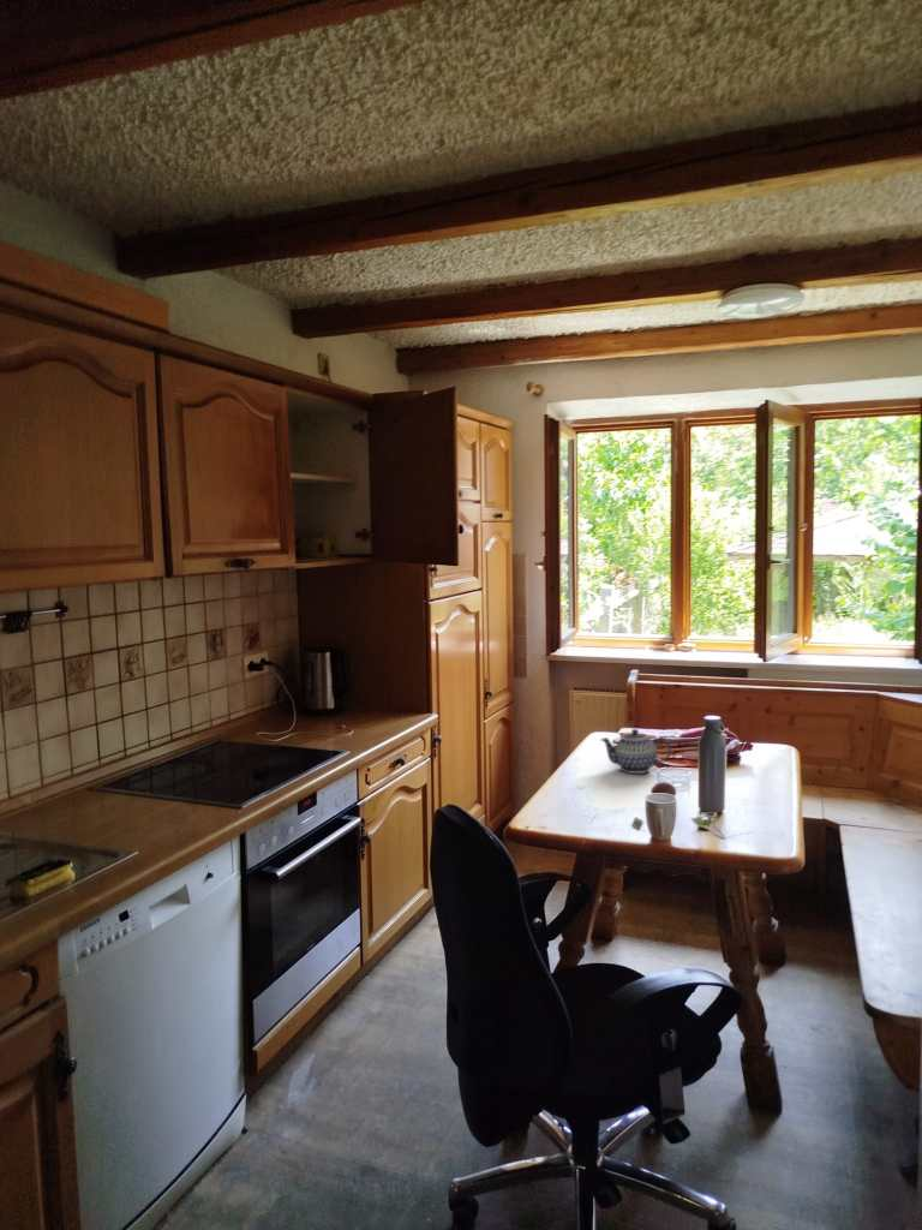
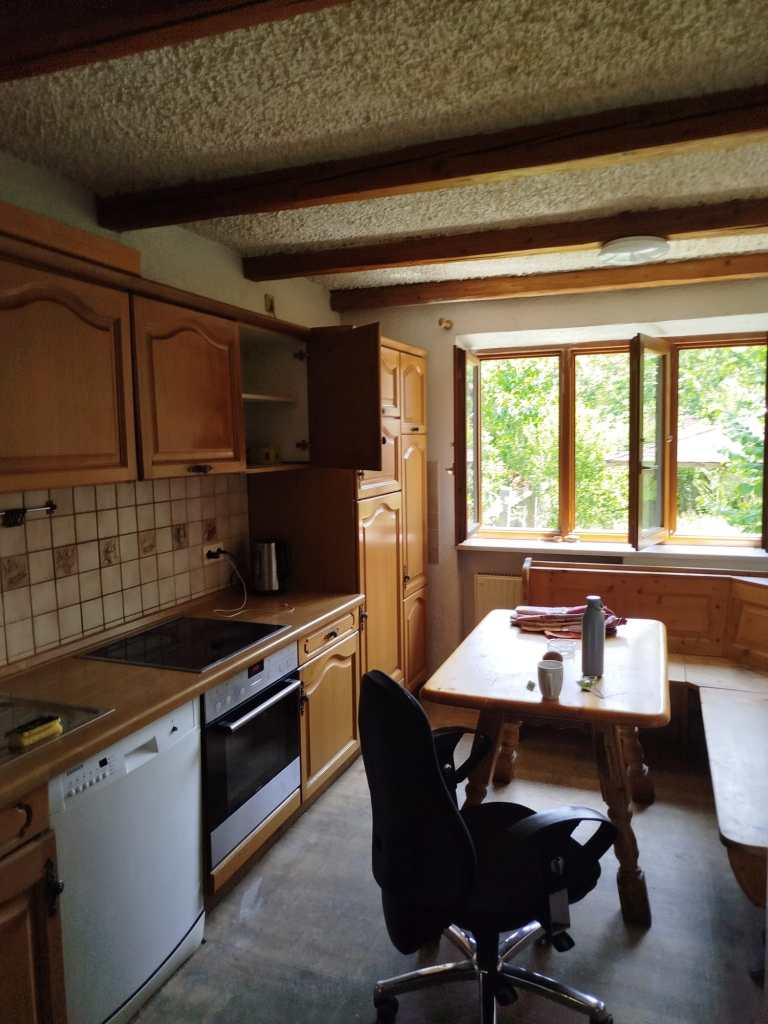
- teapot [600,728,672,775]
